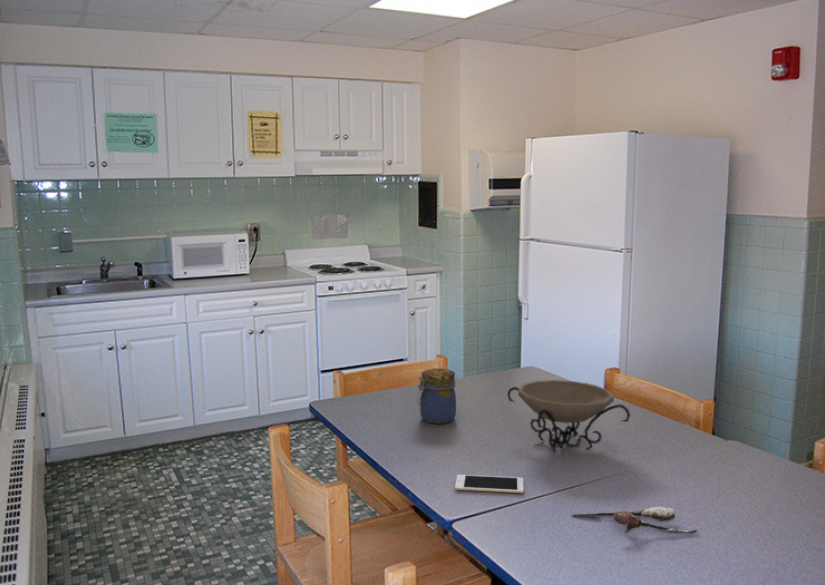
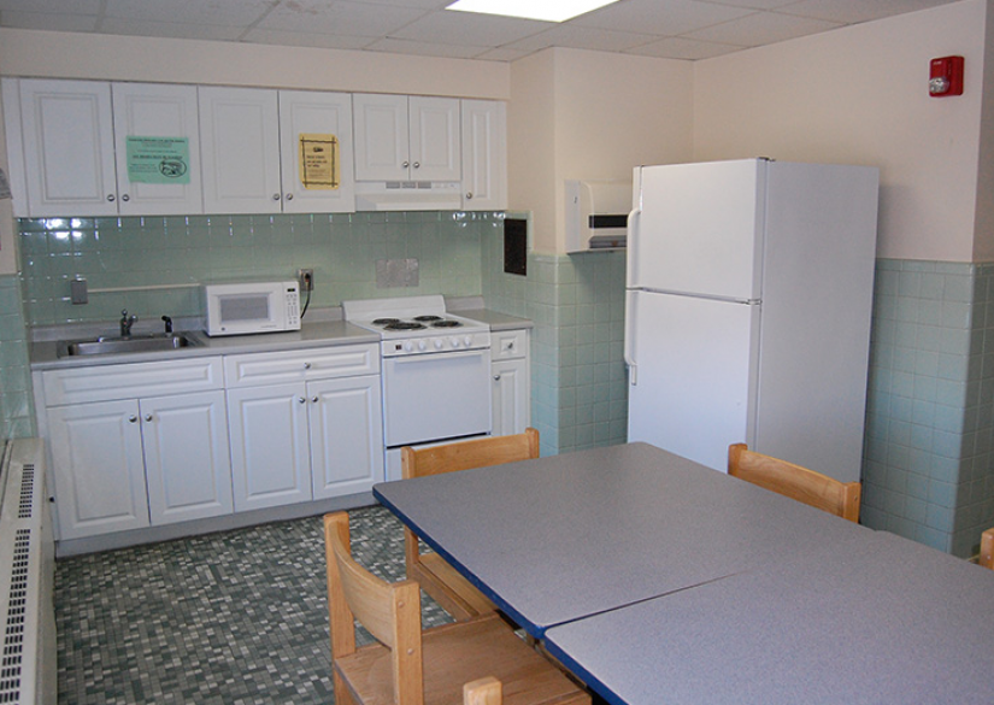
- decorative bowl [506,379,631,454]
- cell phone [454,474,525,494]
- jar [416,368,457,425]
- spoon [571,506,699,534]
